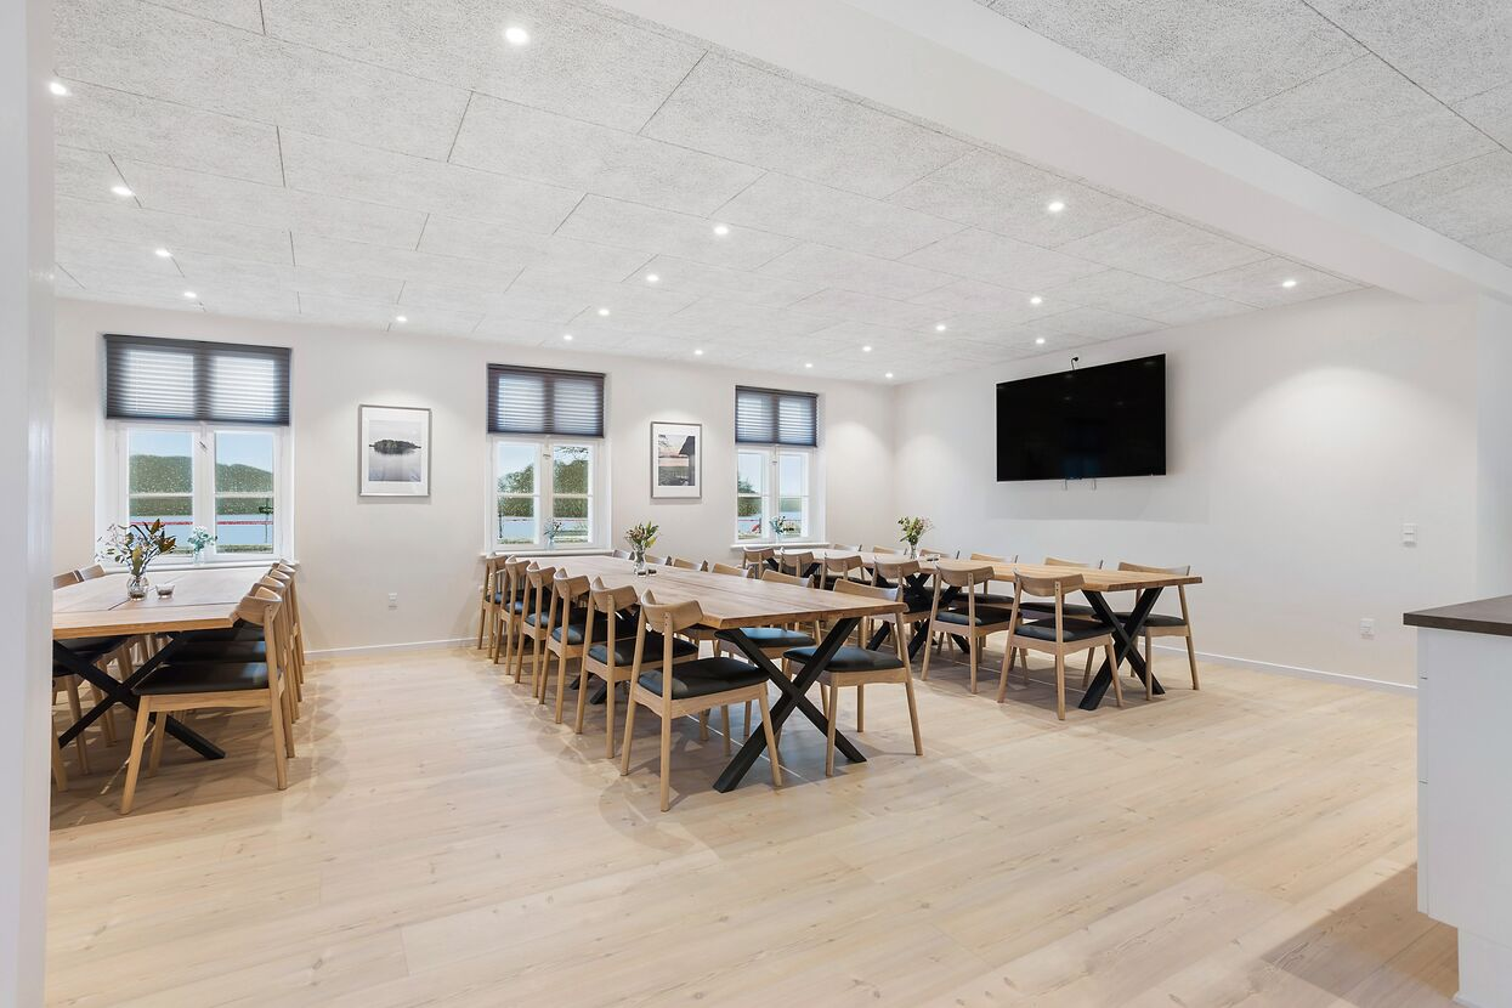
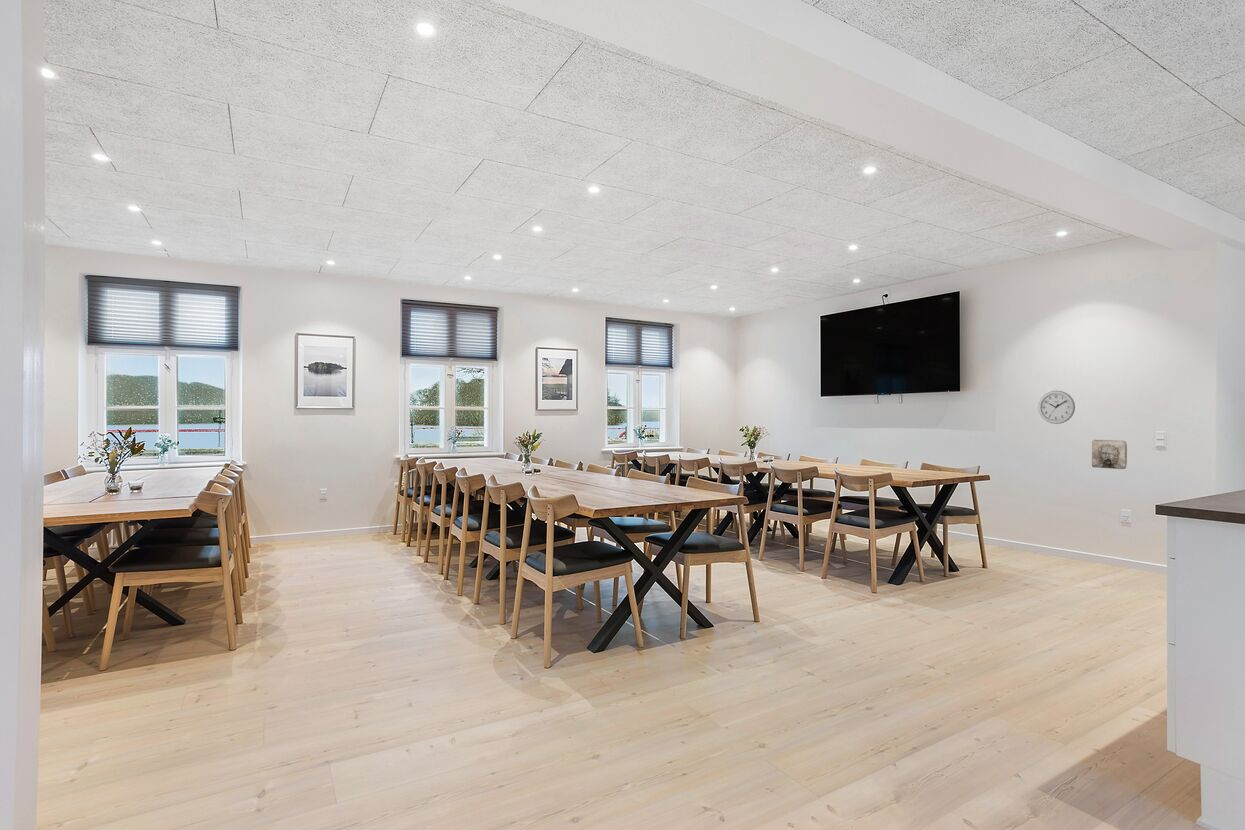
+ wall clock [1037,390,1076,425]
+ wall relief [1091,439,1128,470]
